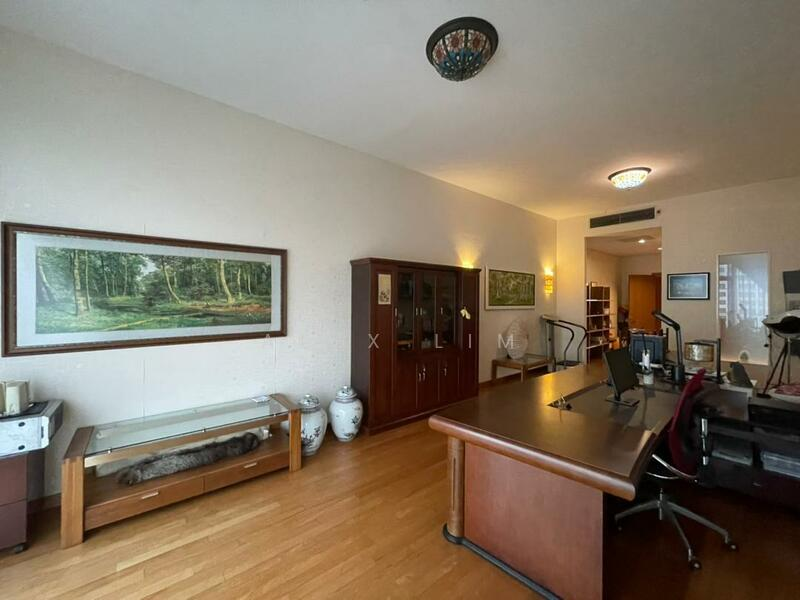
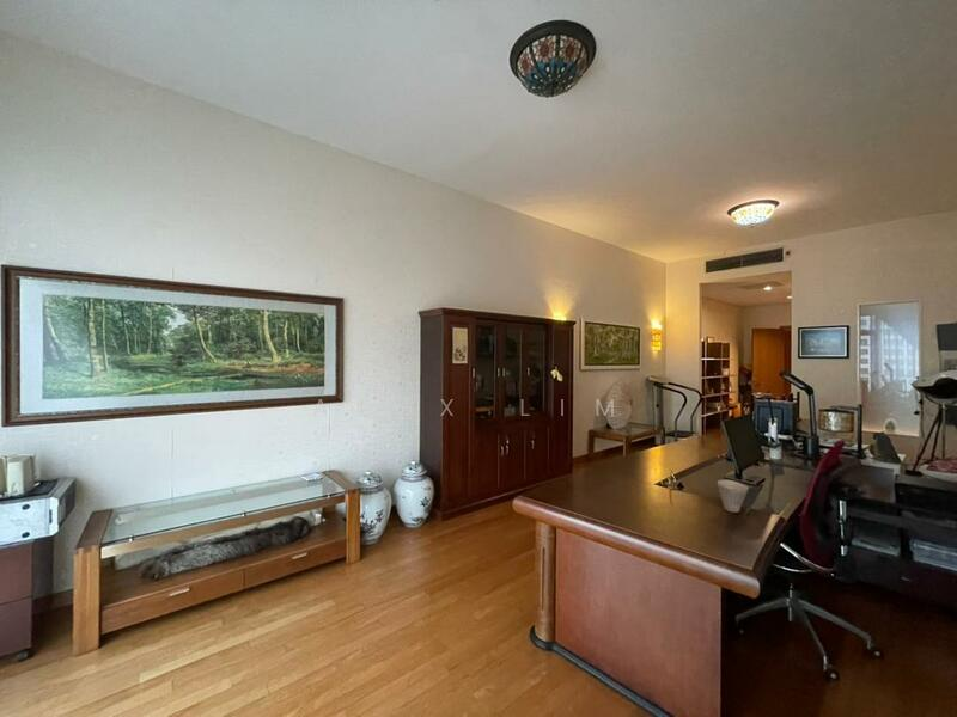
+ cup [717,479,750,514]
